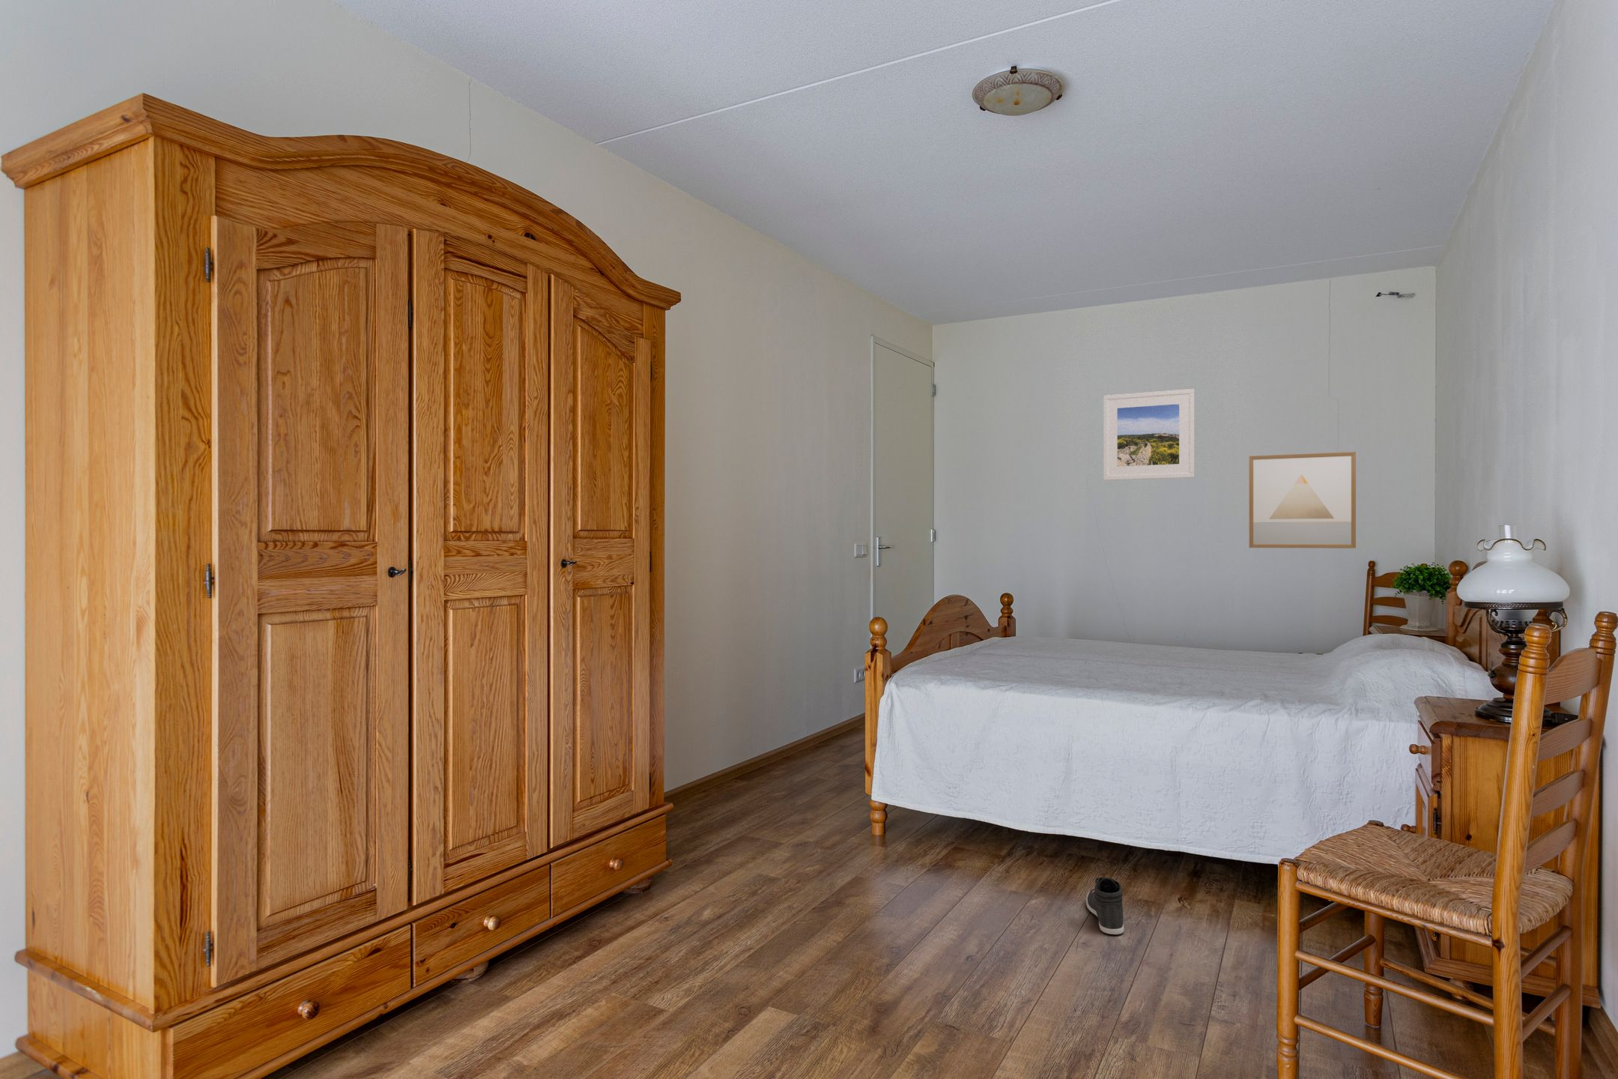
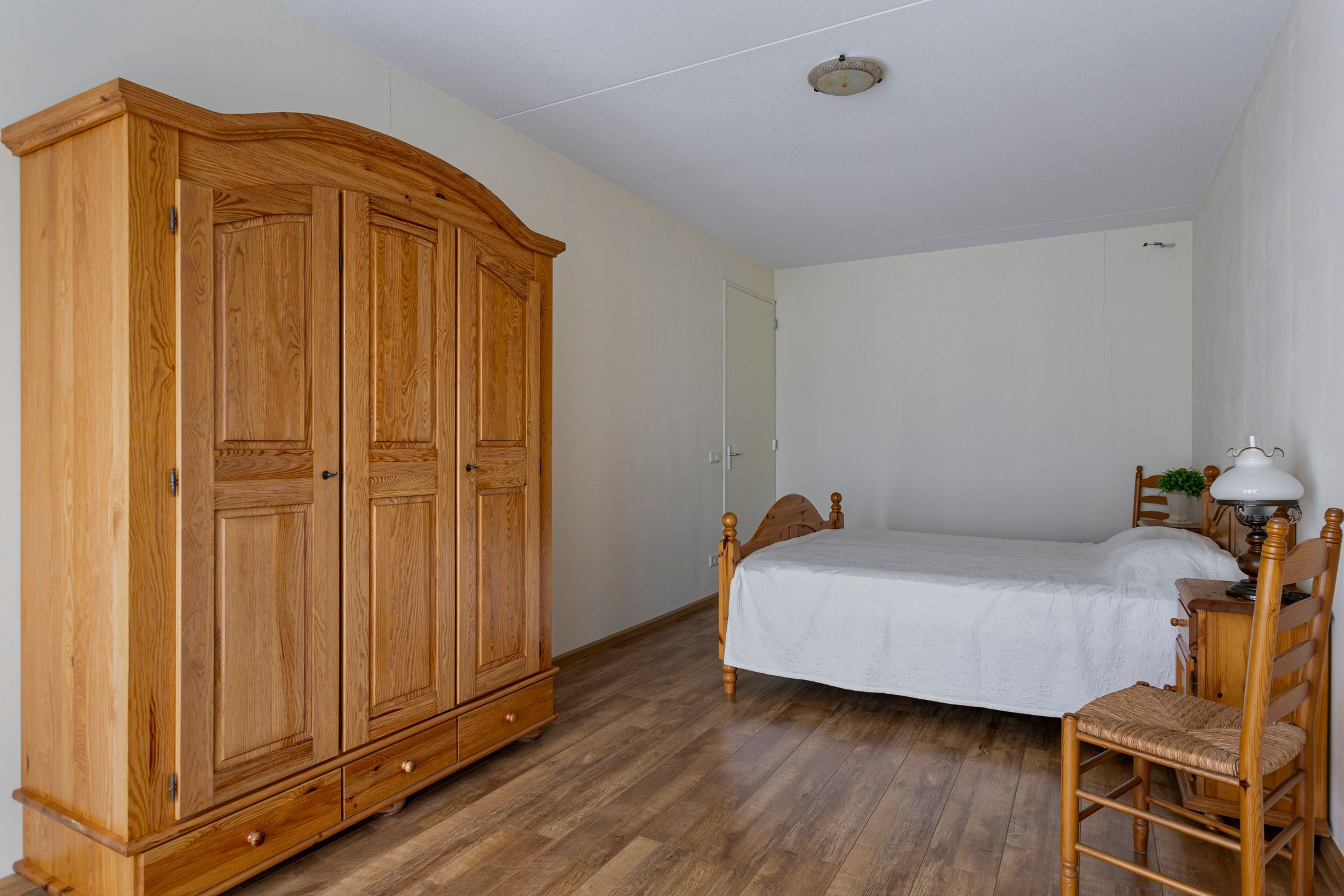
- wall art [1248,452,1357,549]
- sneaker [1086,877,1124,936]
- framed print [1103,388,1195,480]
